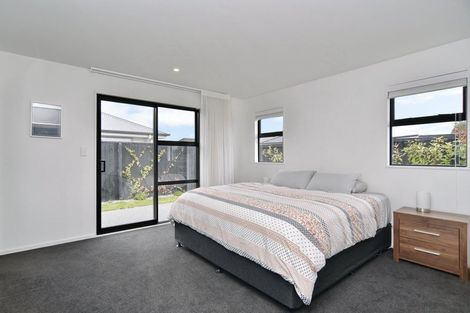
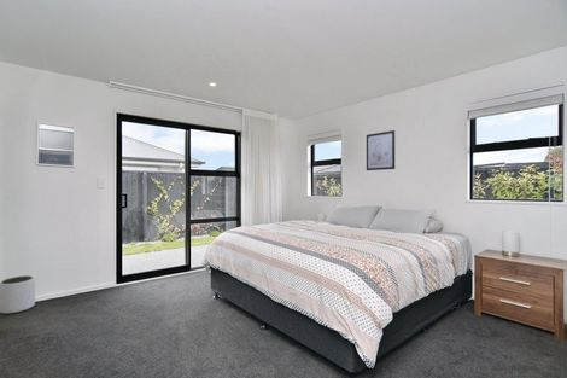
+ plant pot [0,274,36,315]
+ wall art [366,129,396,171]
